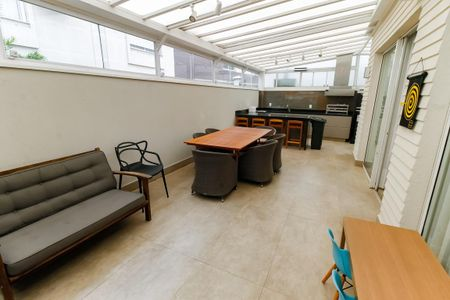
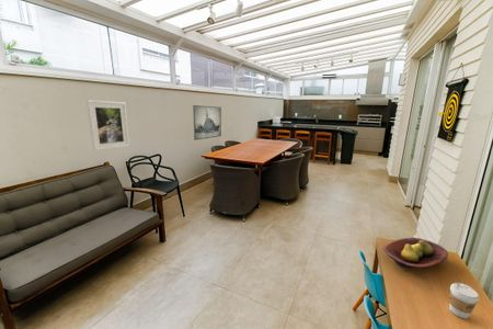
+ coffee cup [448,282,480,319]
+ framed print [85,99,130,152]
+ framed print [192,104,222,141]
+ fruit bowl [383,237,449,270]
